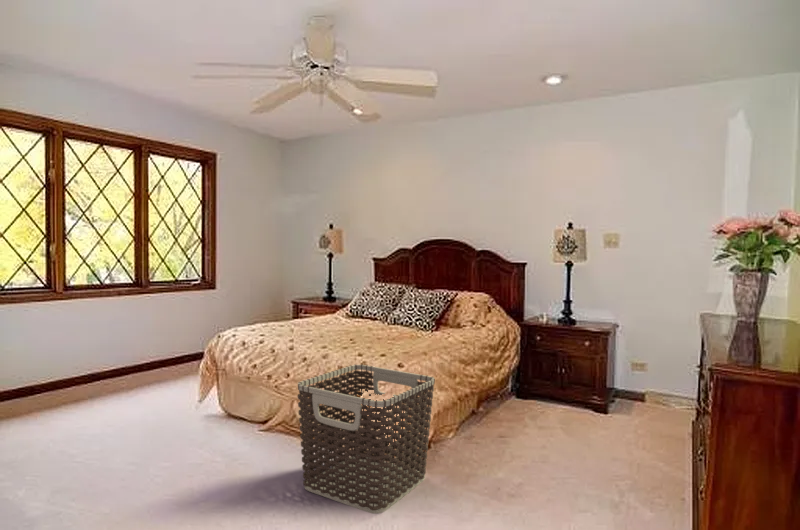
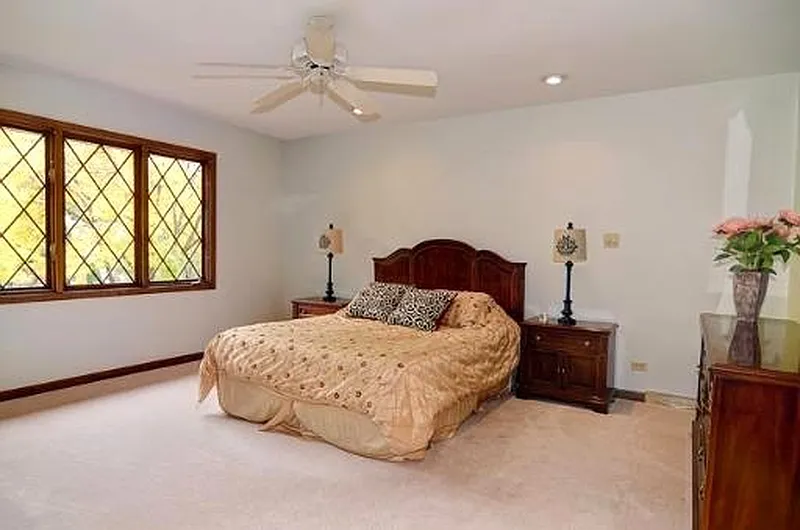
- clothes hamper [297,363,436,515]
